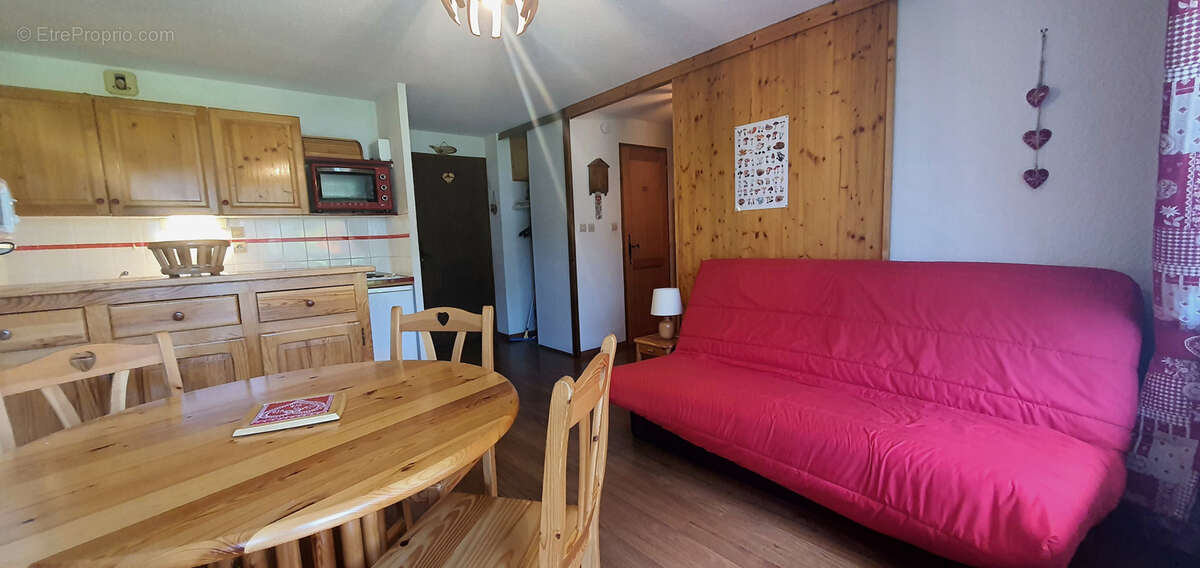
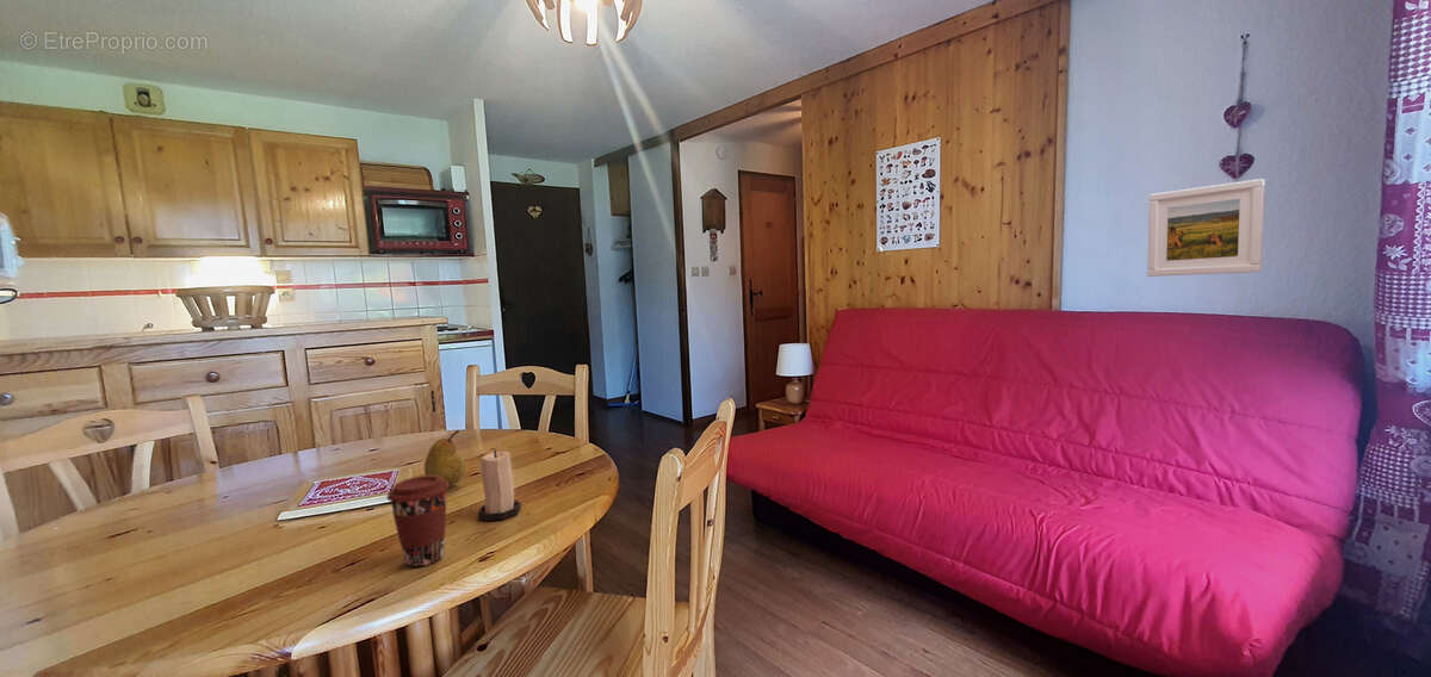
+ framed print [1146,178,1266,278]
+ candle [477,448,522,522]
+ coffee cup [385,474,451,569]
+ fruit [423,429,466,487]
